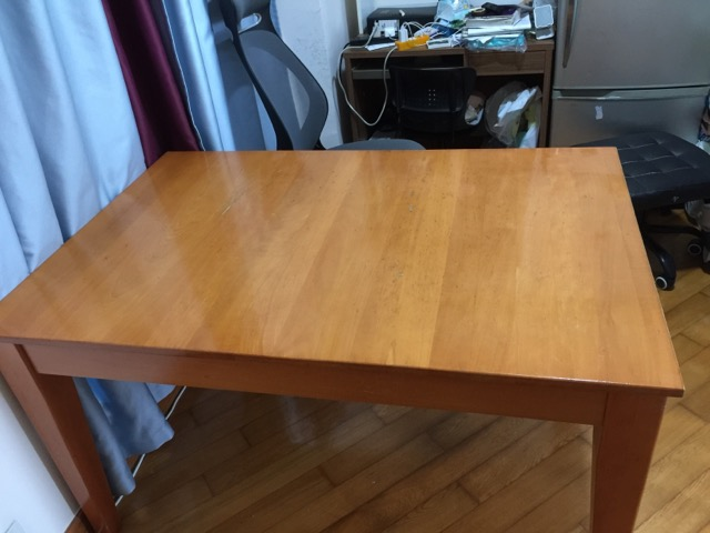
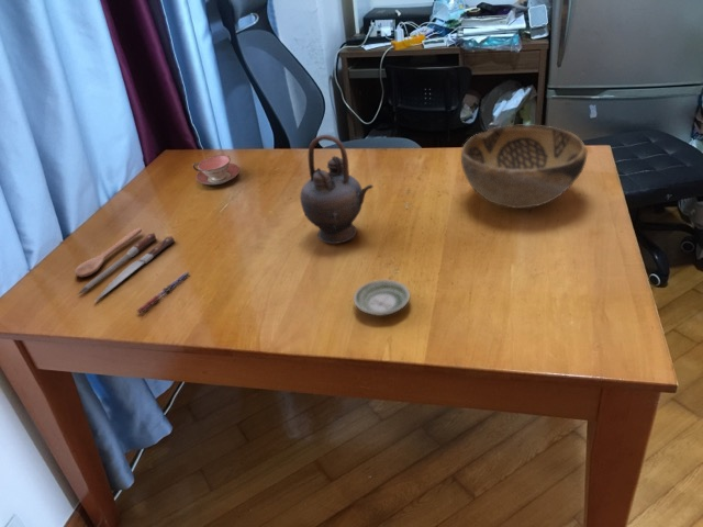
+ decorative bowl [460,124,589,210]
+ teapot [299,134,373,245]
+ saucer [353,279,411,317]
+ spoon [74,227,176,304]
+ pen [136,270,191,314]
+ teacup [192,154,241,186]
